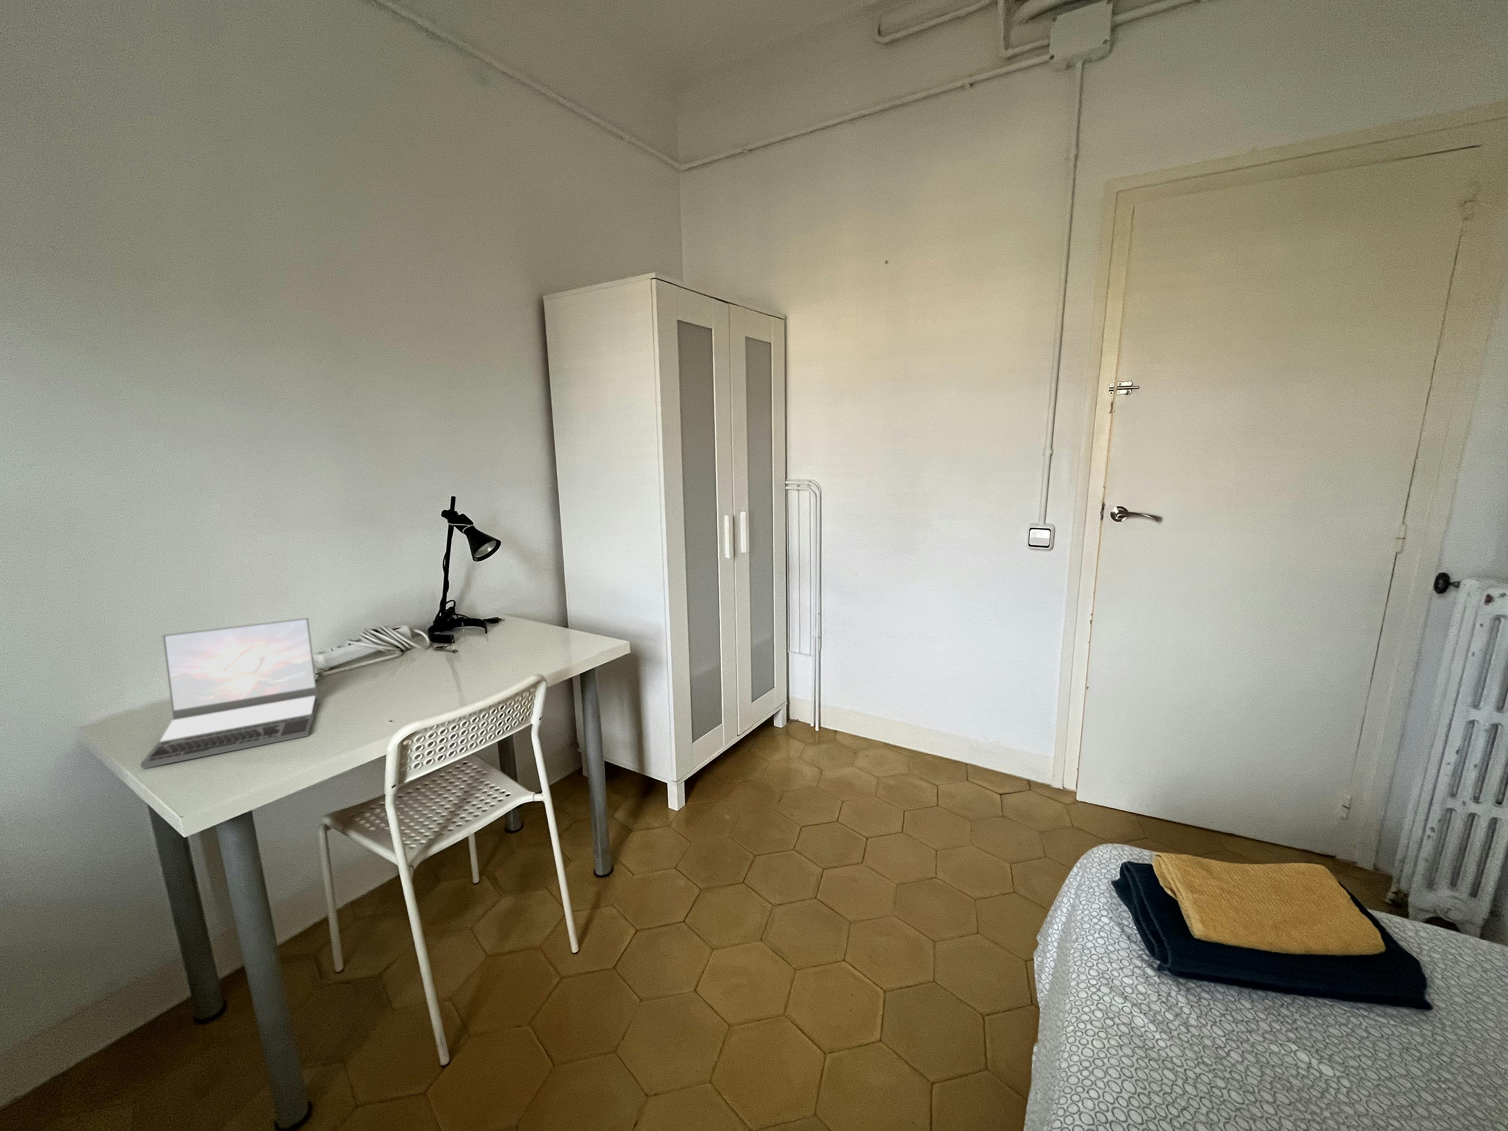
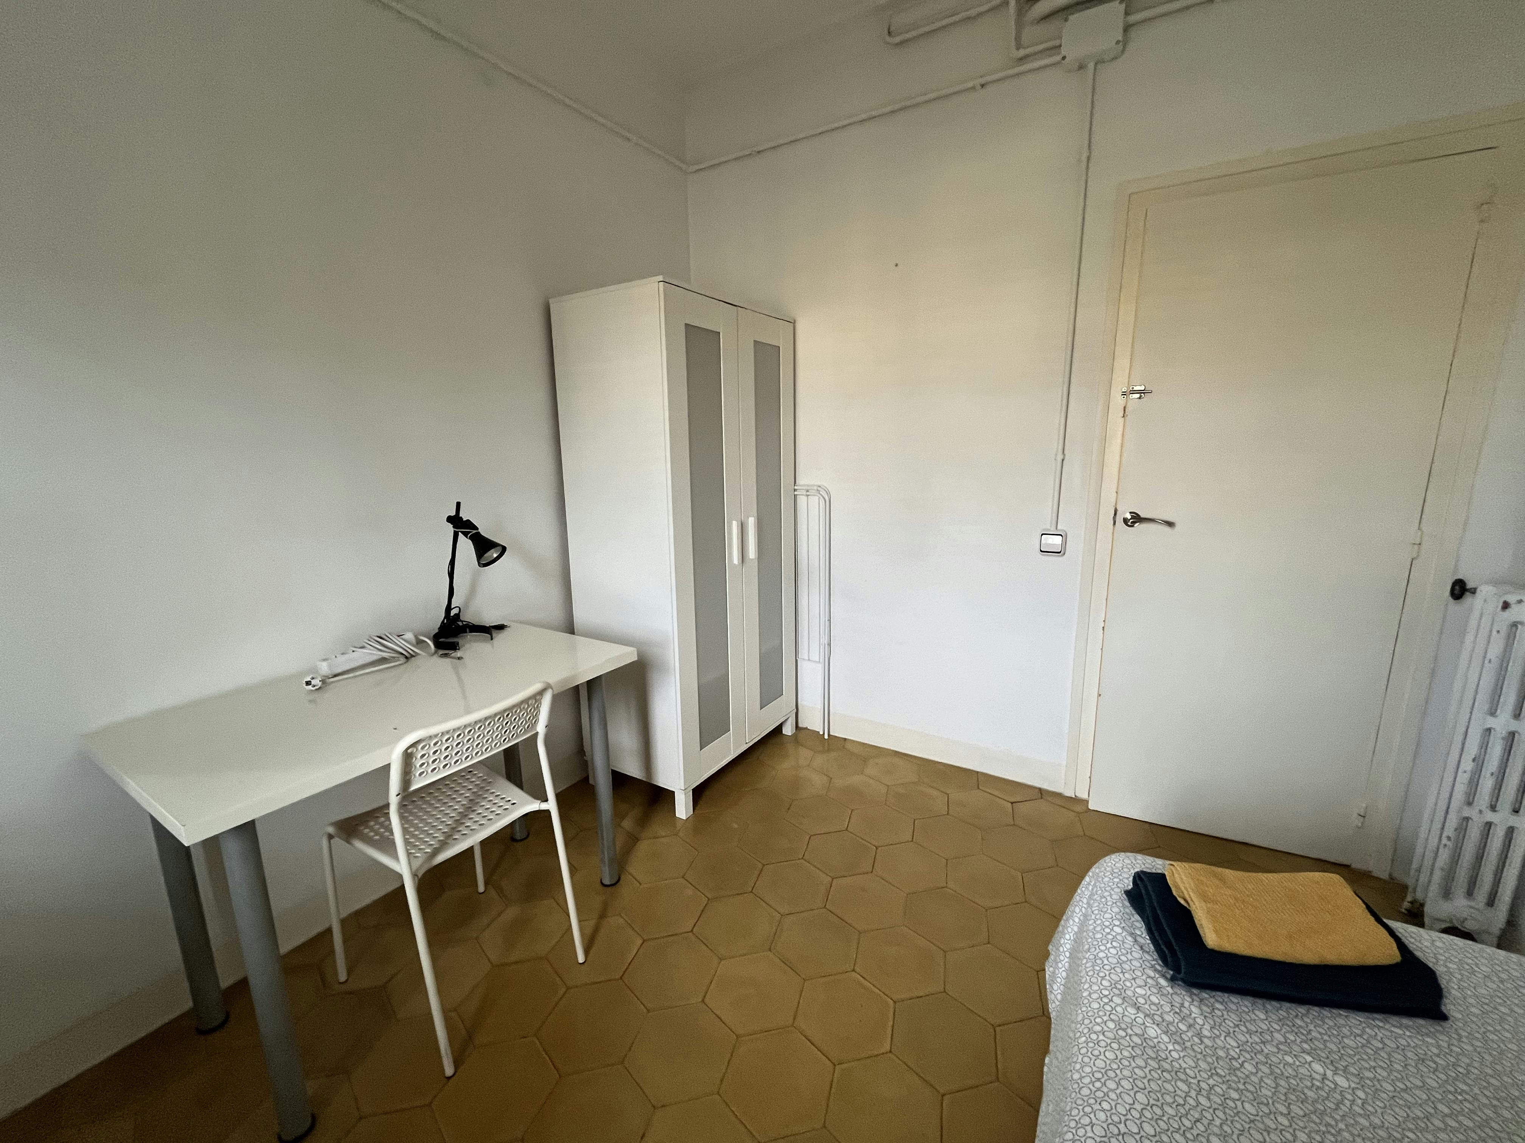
- laptop [140,618,319,769]
